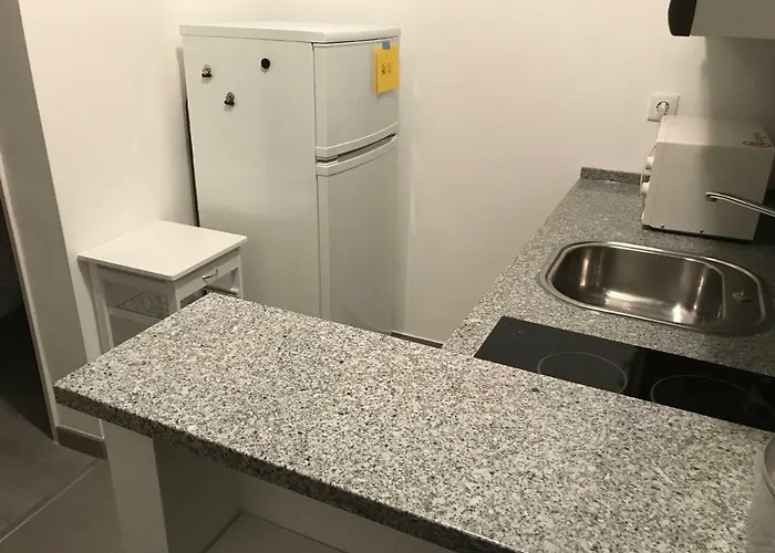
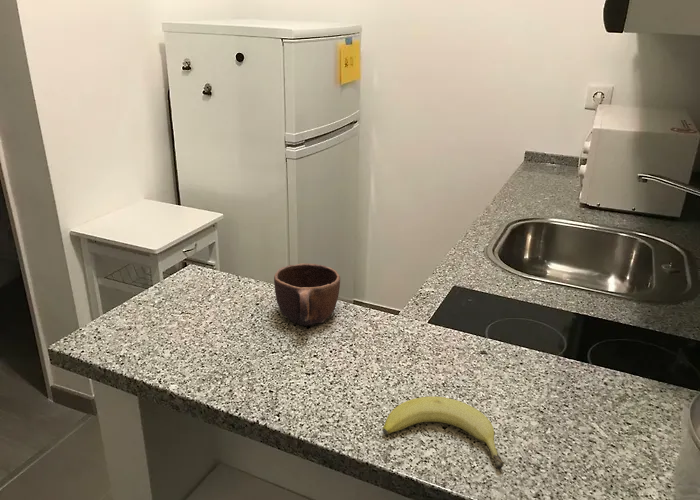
+ mug [273,262,341,327]
+ fruit [382,395,505,470]
